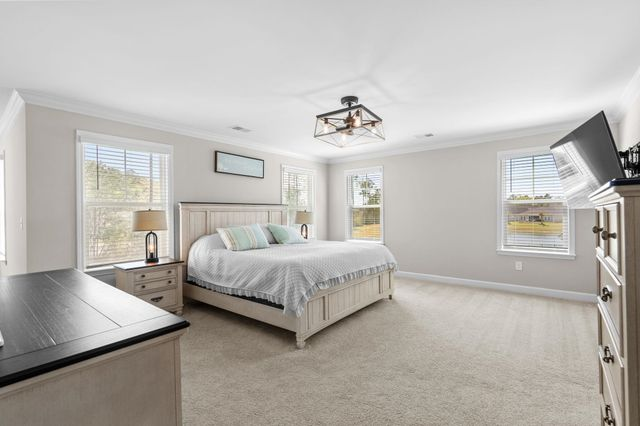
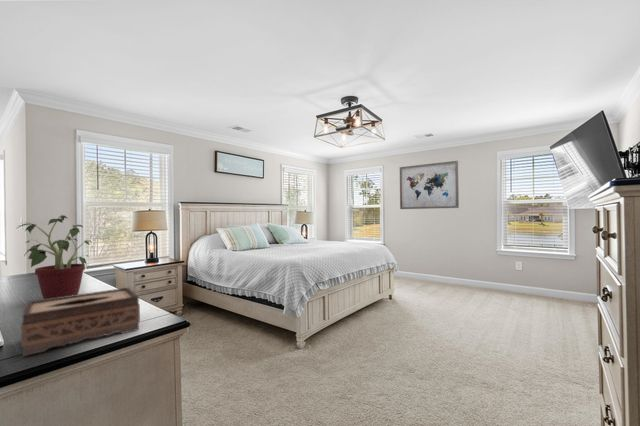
+ wall art [399,160,460,210]
+ potted plant [15,214,93,300]
+ tissue box [20,286,141,357]
